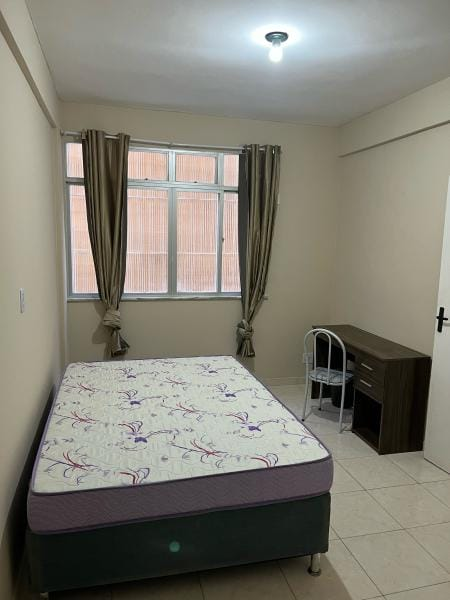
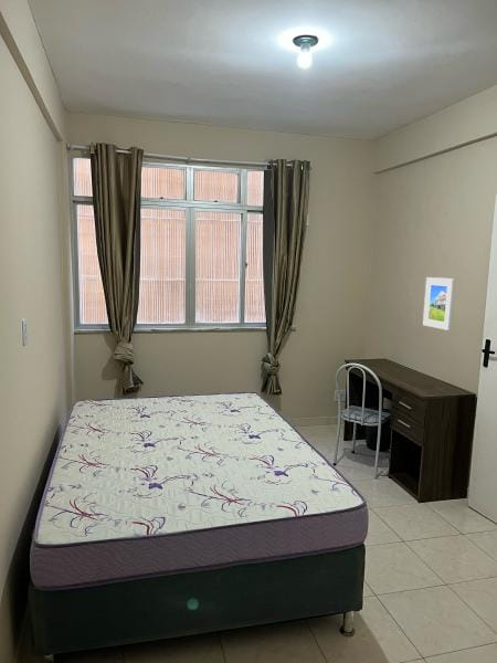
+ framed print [422,276,456,332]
